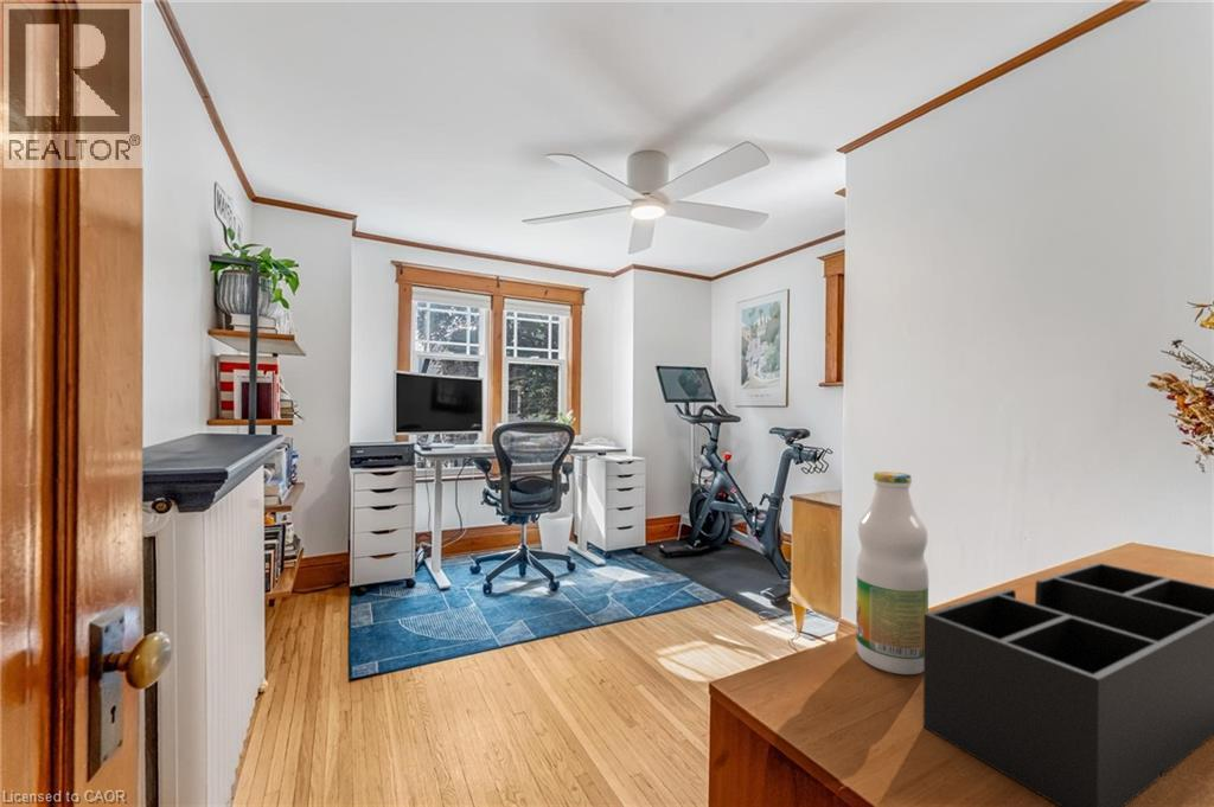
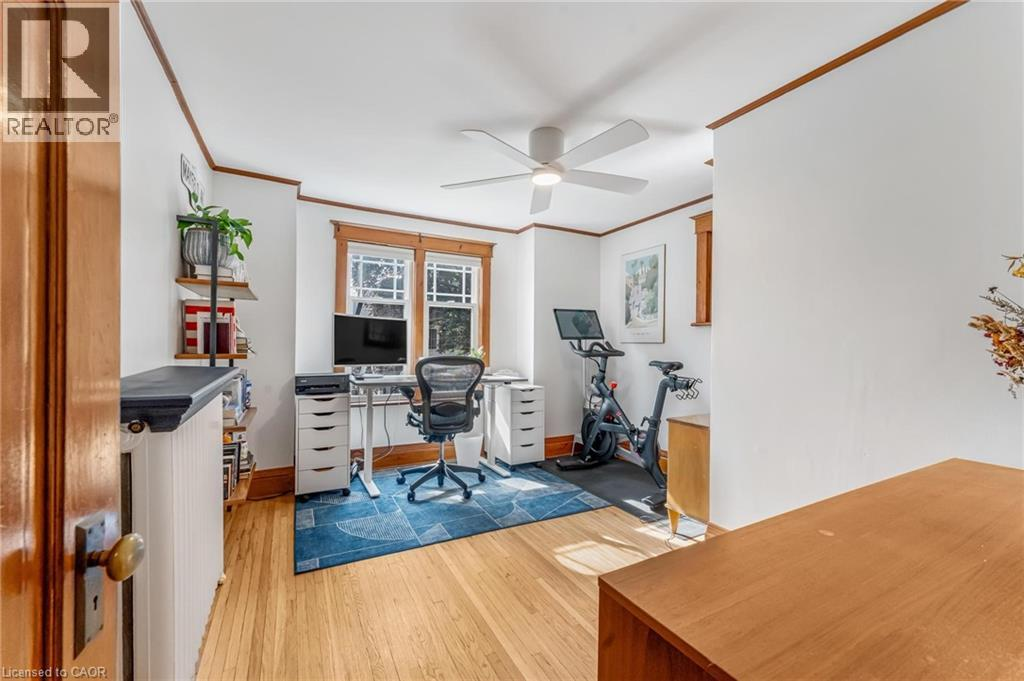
- desk organizer [922,562,1214,807]
- bottle [855,470,929,675]
